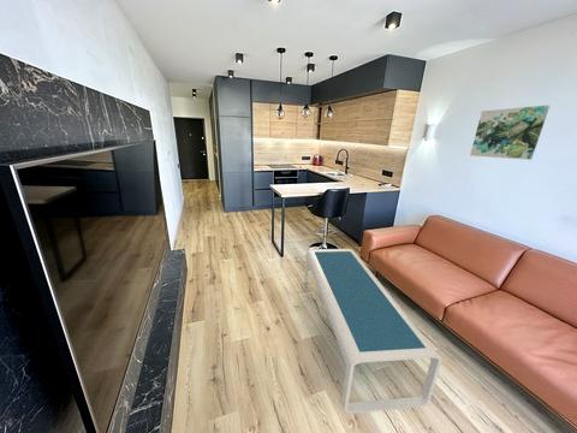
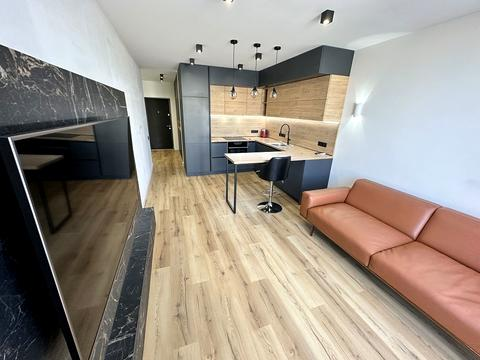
- wall art [469,105,551,161]
- coffee table [304,248,444,415]
